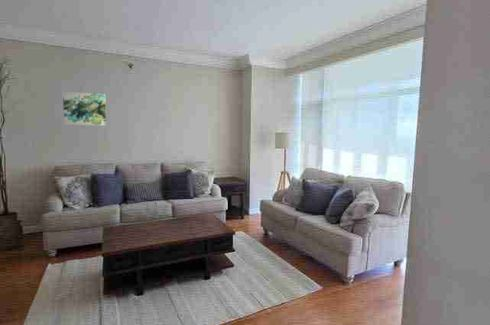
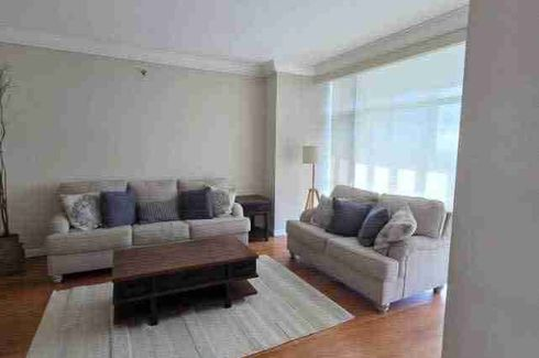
- wall art [62,91,107,126]
